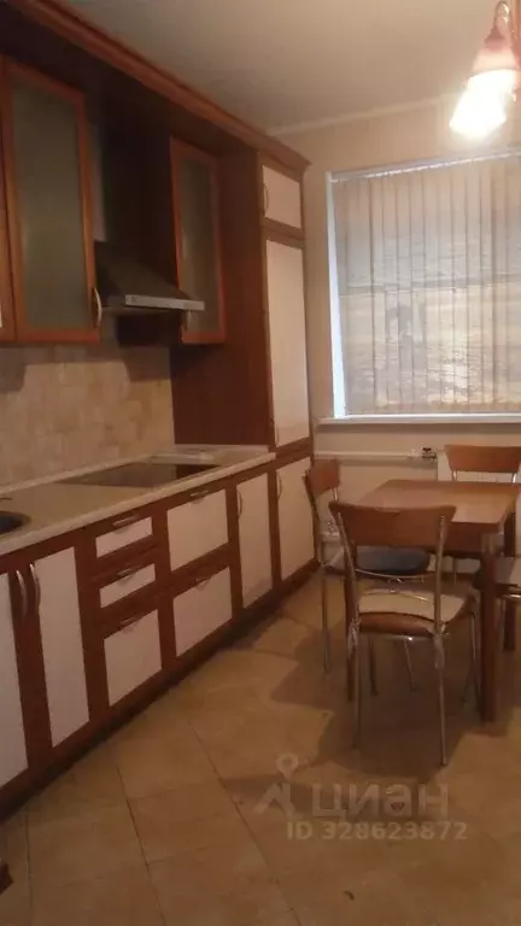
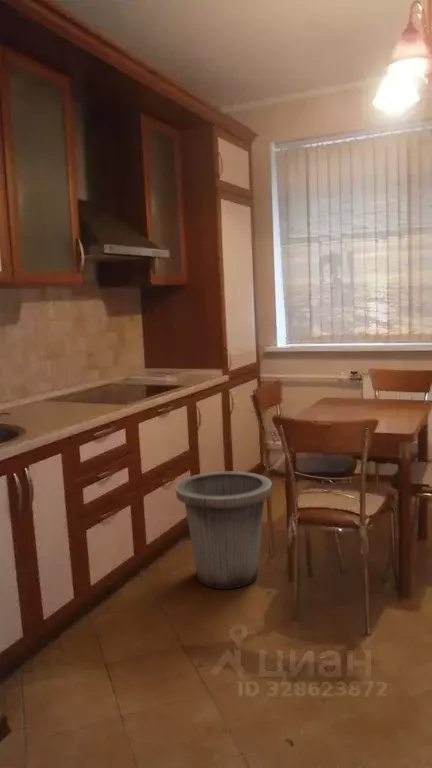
+ trash can [175,471,272,590]
